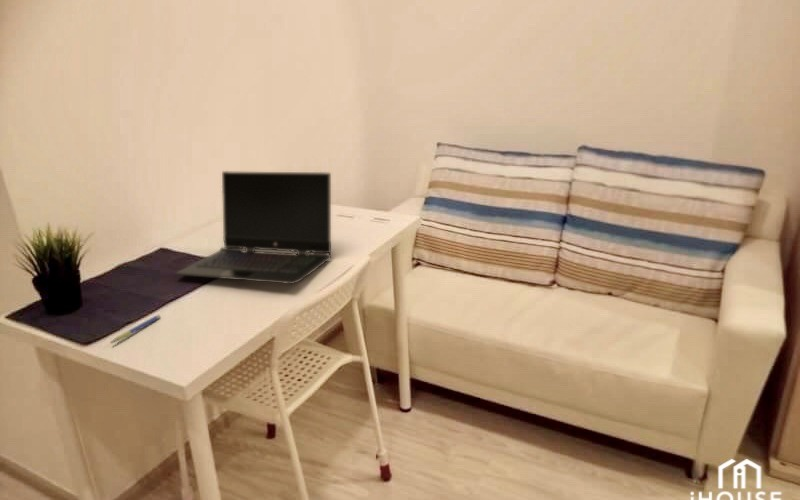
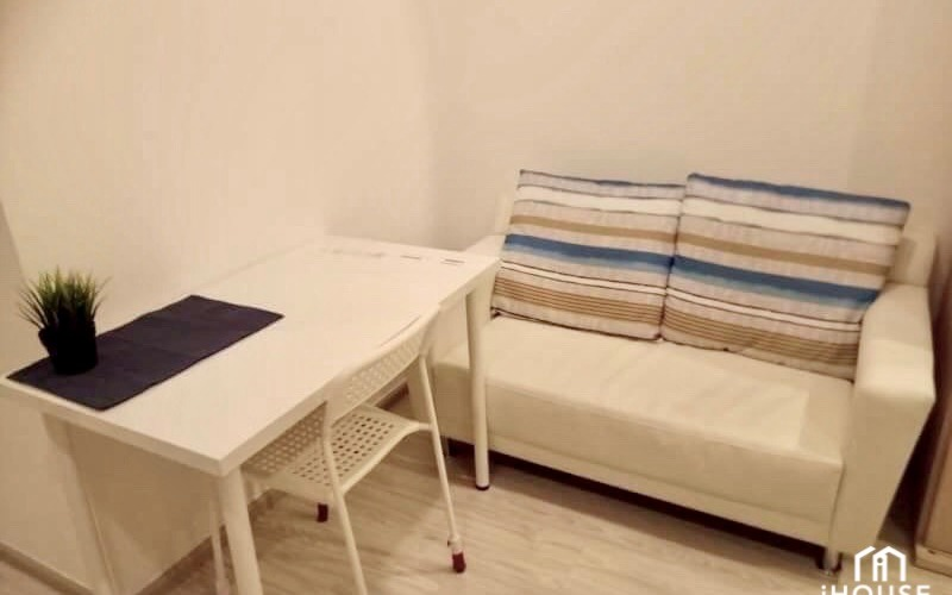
- pen [109,314,161,344]
- laptop computer [175,170,332,285]
